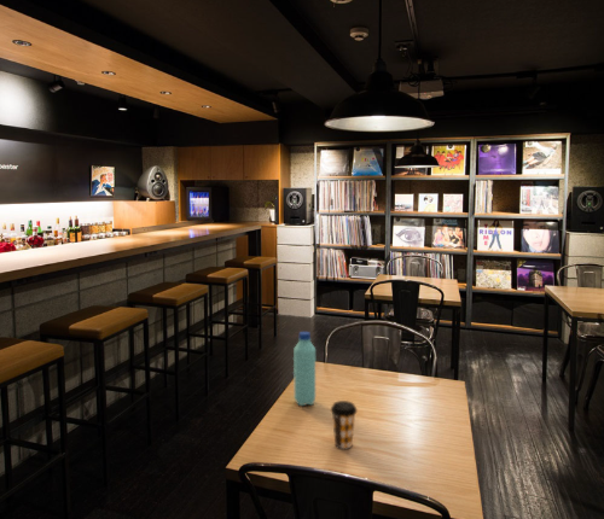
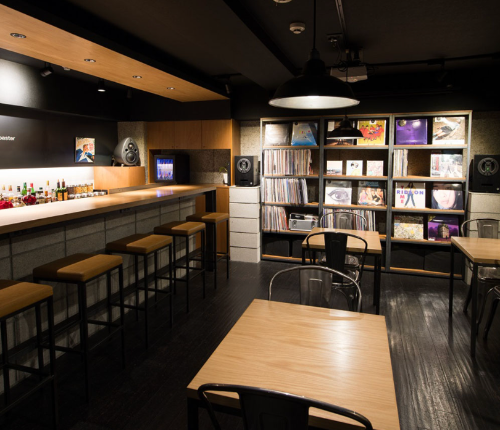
- coffee cup [330,400,359,450]
- water bottle [292,331,316,407]
